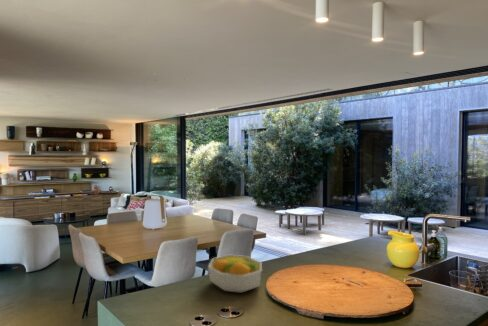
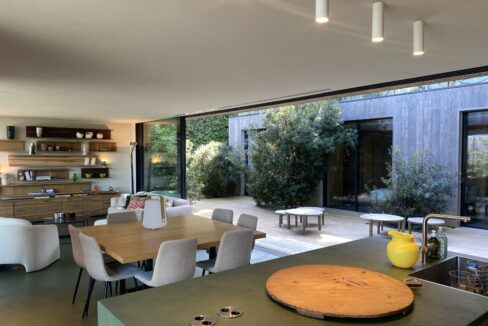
- fruit bowl [207,254,263,294]
